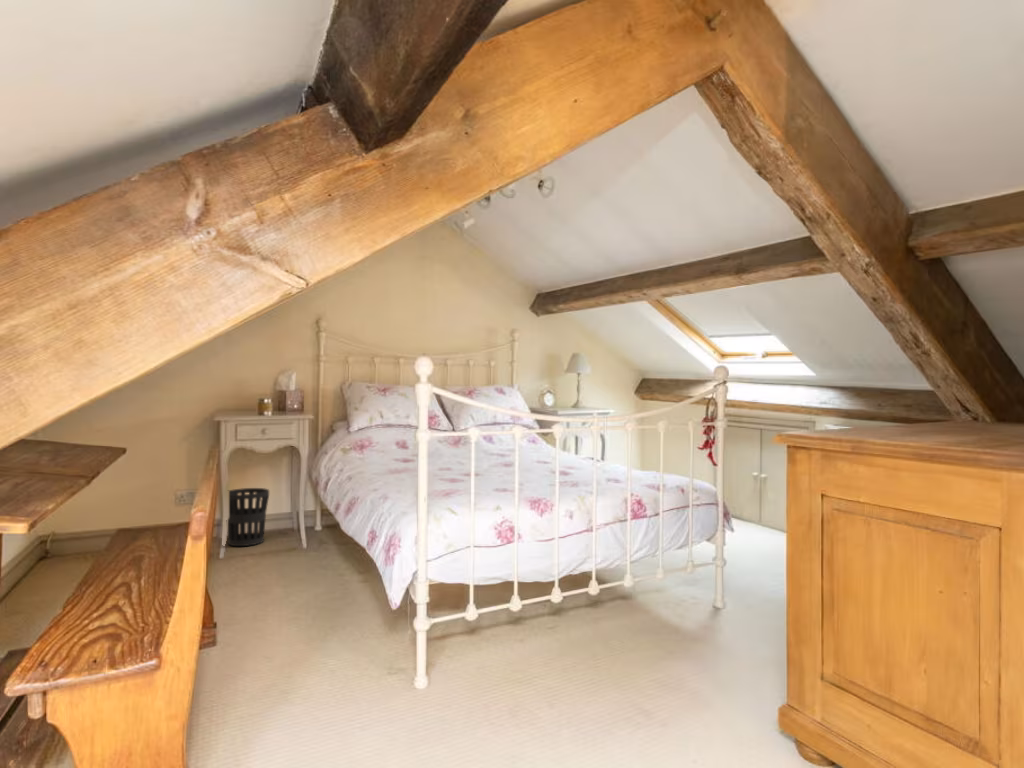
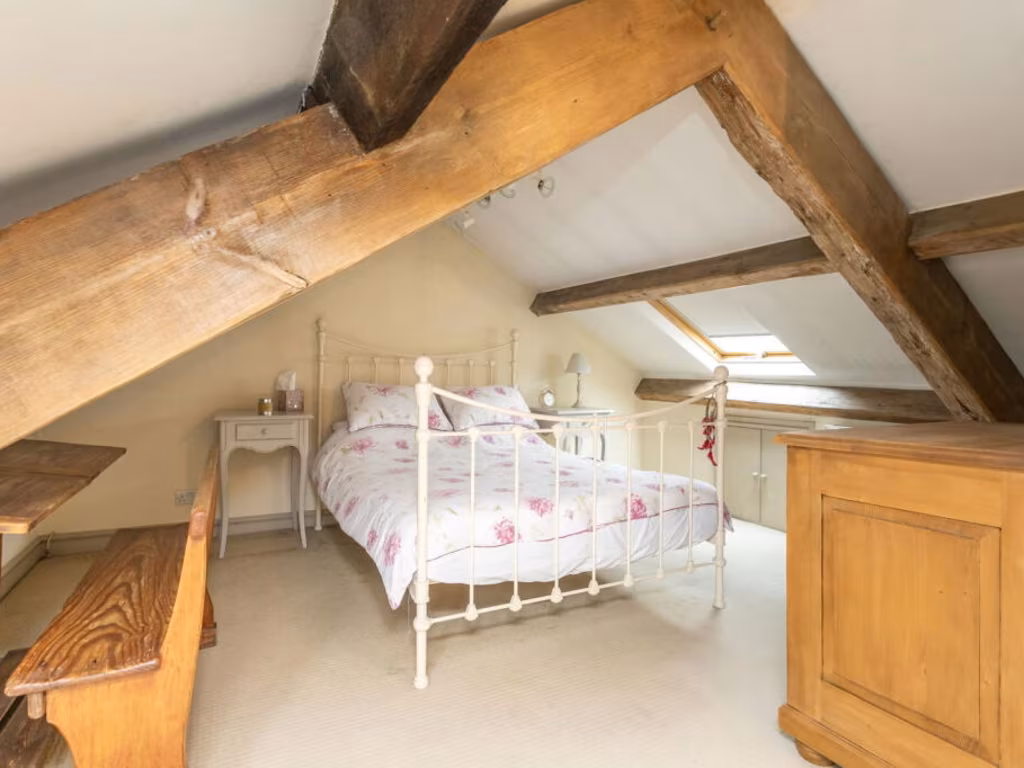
- wastebasket [227,487,270,547]
